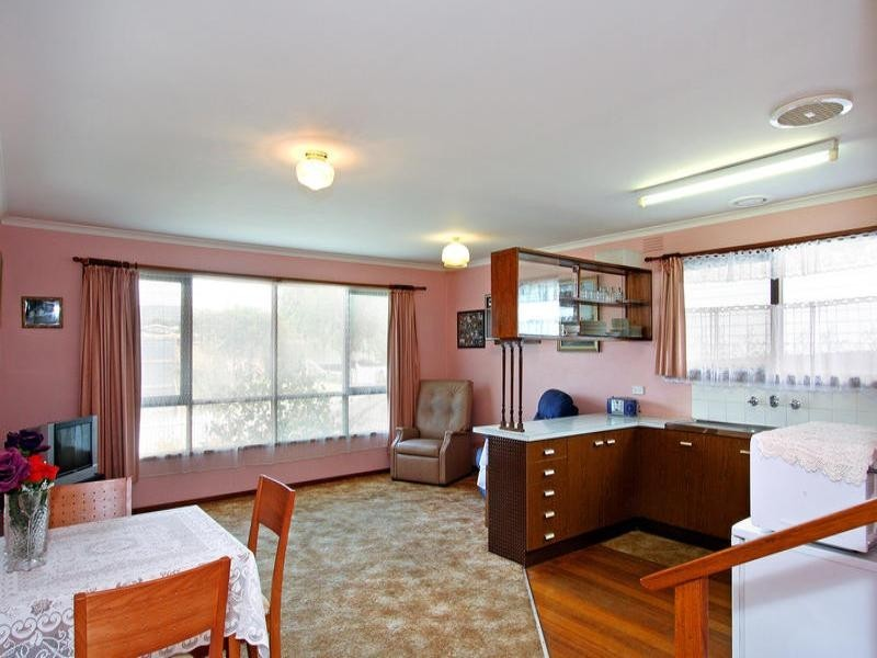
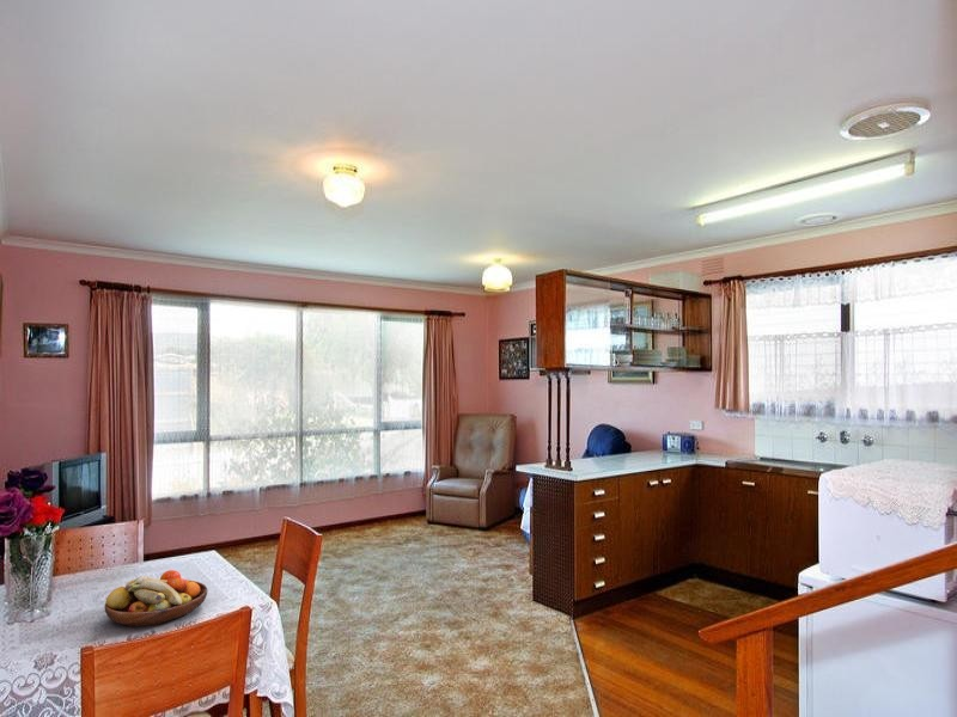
+ fruit bowl [104,569,208,627]
